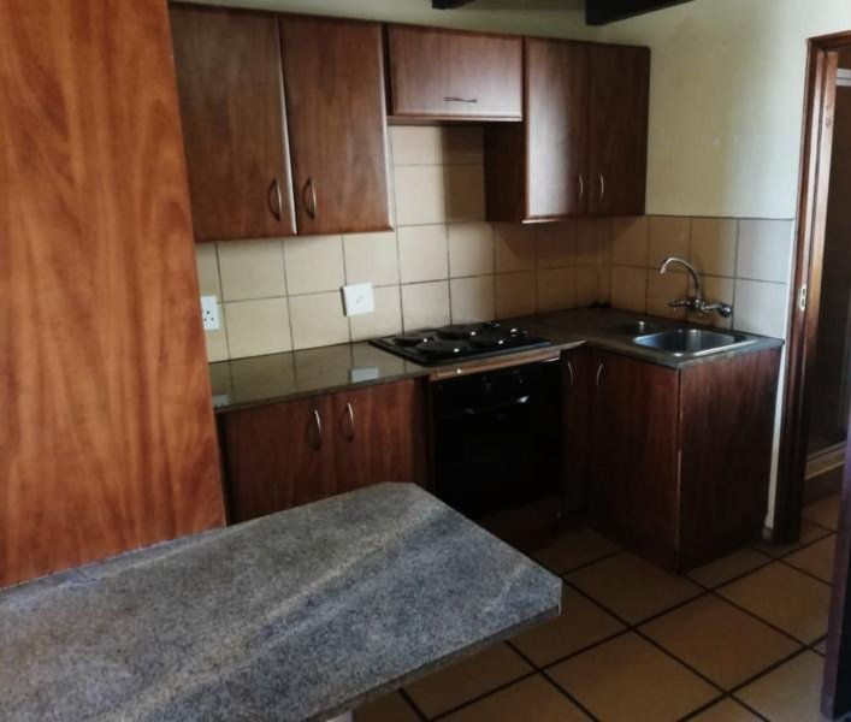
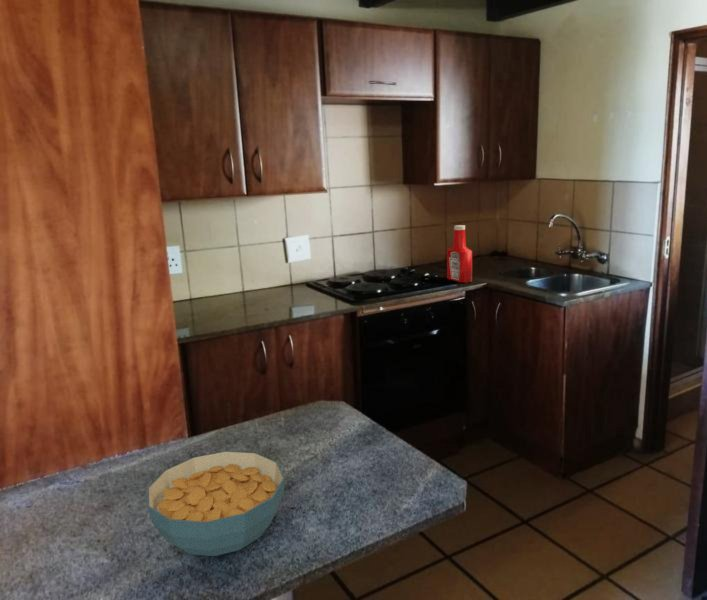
+ soap bottle [446,224,473,284]
+ cereal bowl [146,450,286,557]
